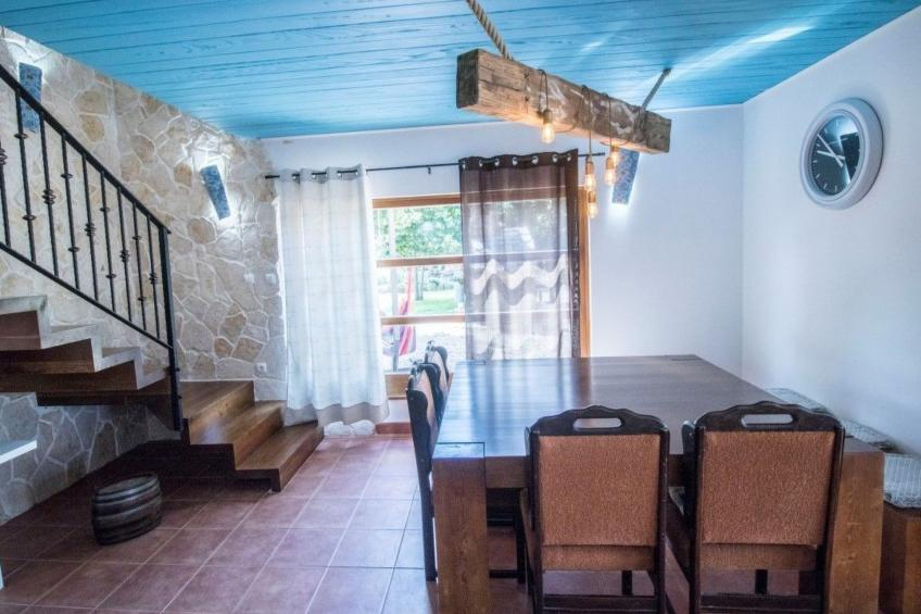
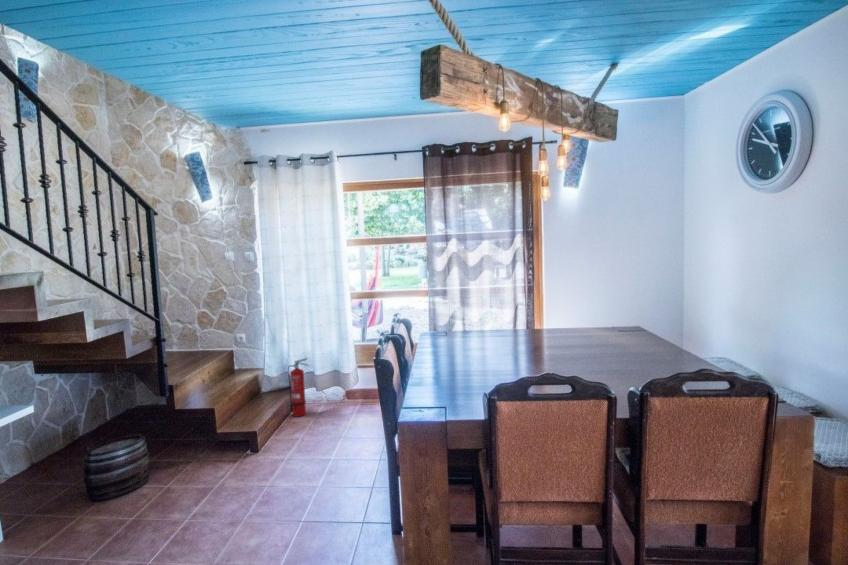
+ fire extinguisher [287,357,310,418]
